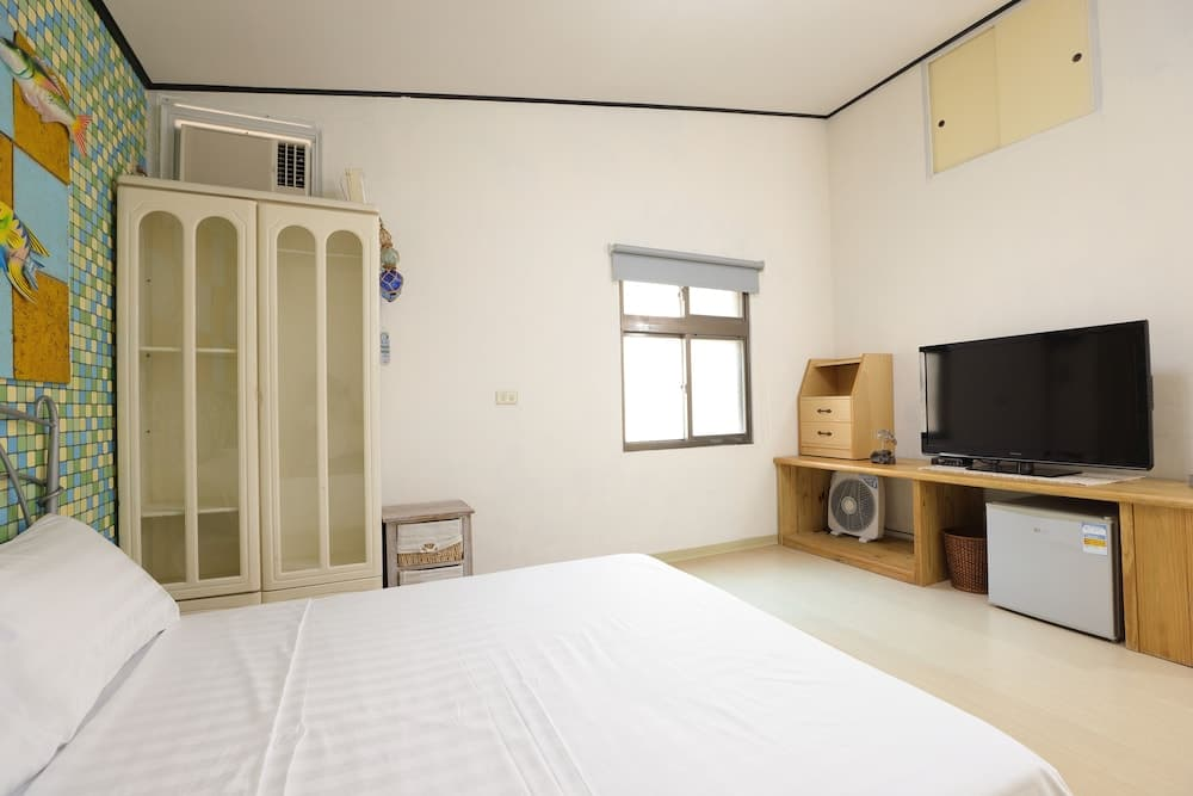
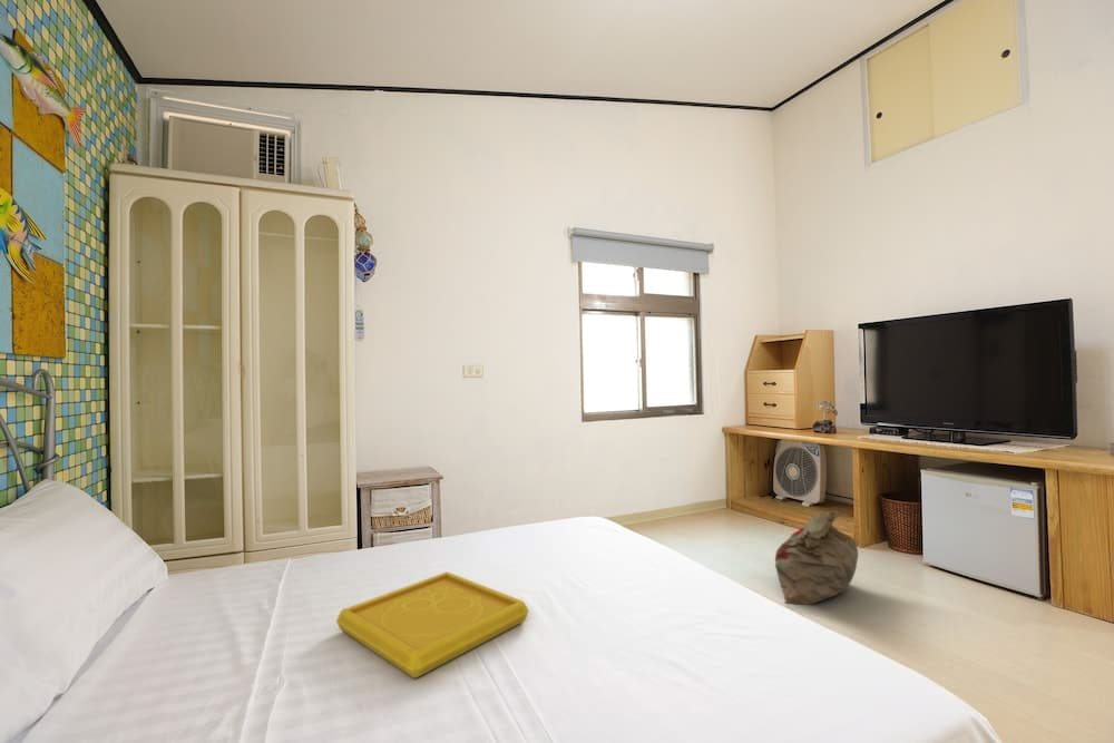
+ serving tray [335,570,529,680]
+ bag [774,510,859,606]
